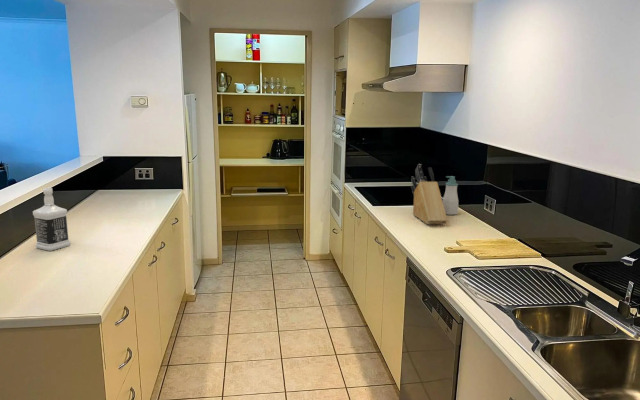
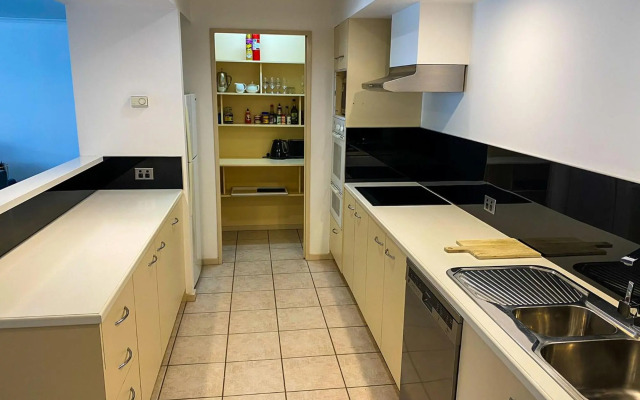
- soap bottle [442,175,459,216]
- knife block [410,163,448,225]
- bottle [32,187,71,252]
